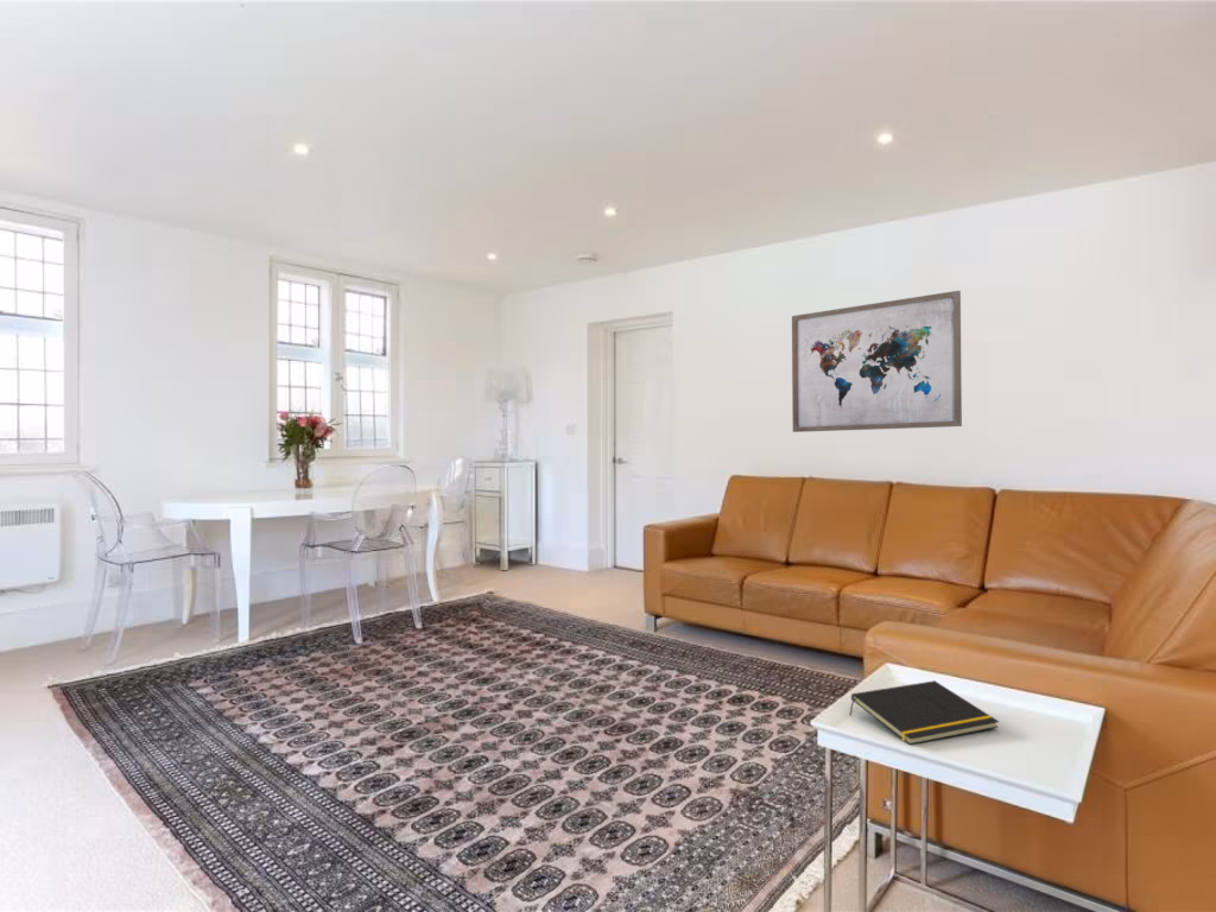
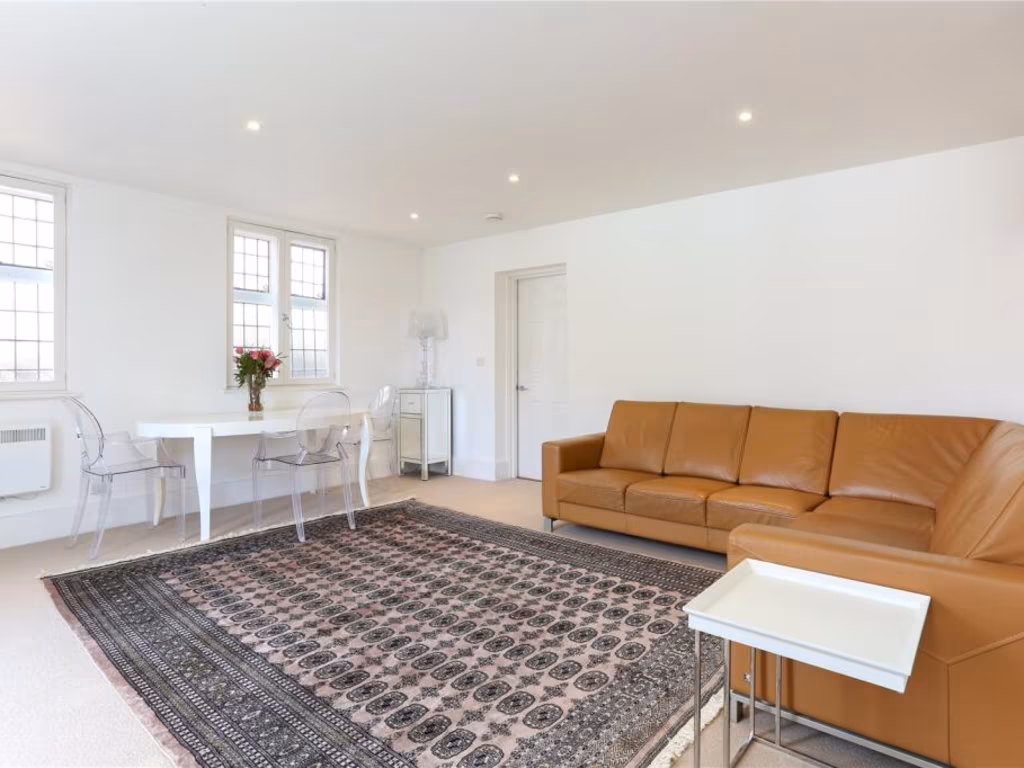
- wall art [791,290,963,433]
- notepad [848,679,1000,746]
